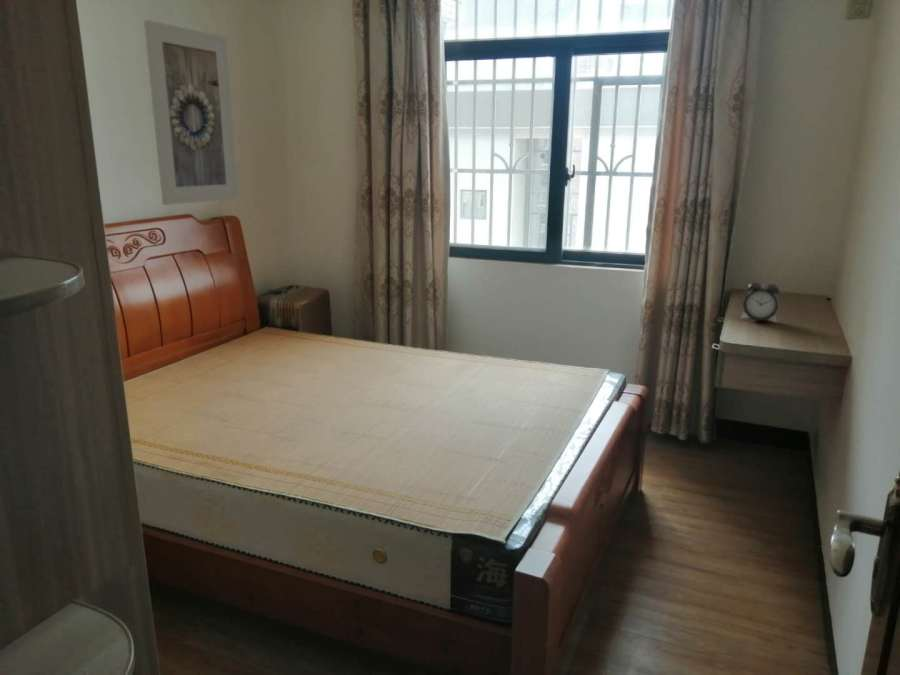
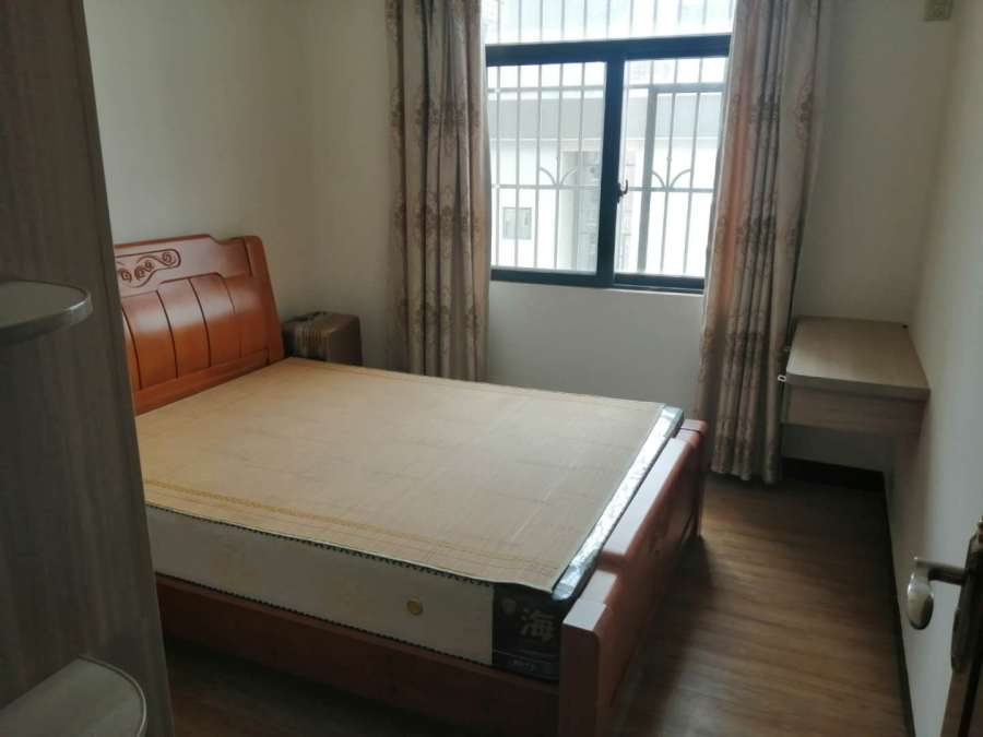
- alarm clock [739,281,781,324]
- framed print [143,19,239,206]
